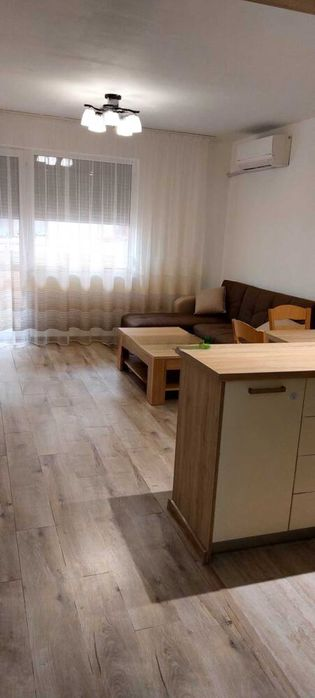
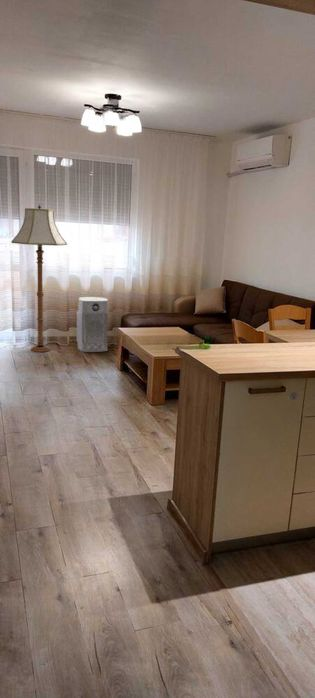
+ air purifier [76,296,109,353]
+ floor lamp [10,203,68,353]
